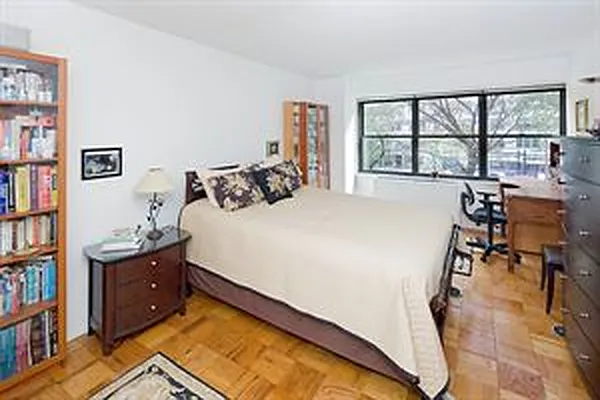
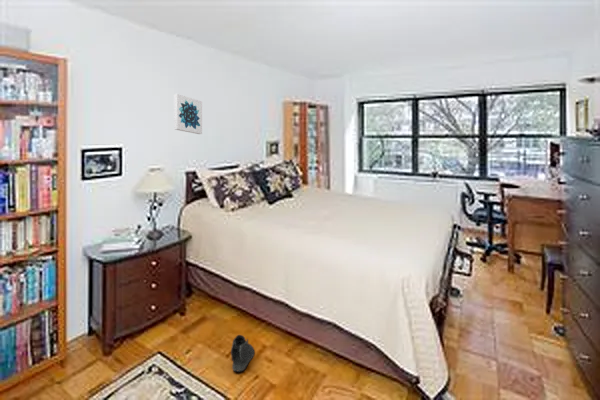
+ wall art [173,93,203,135]
+ sneaker [230,334,255,373]
